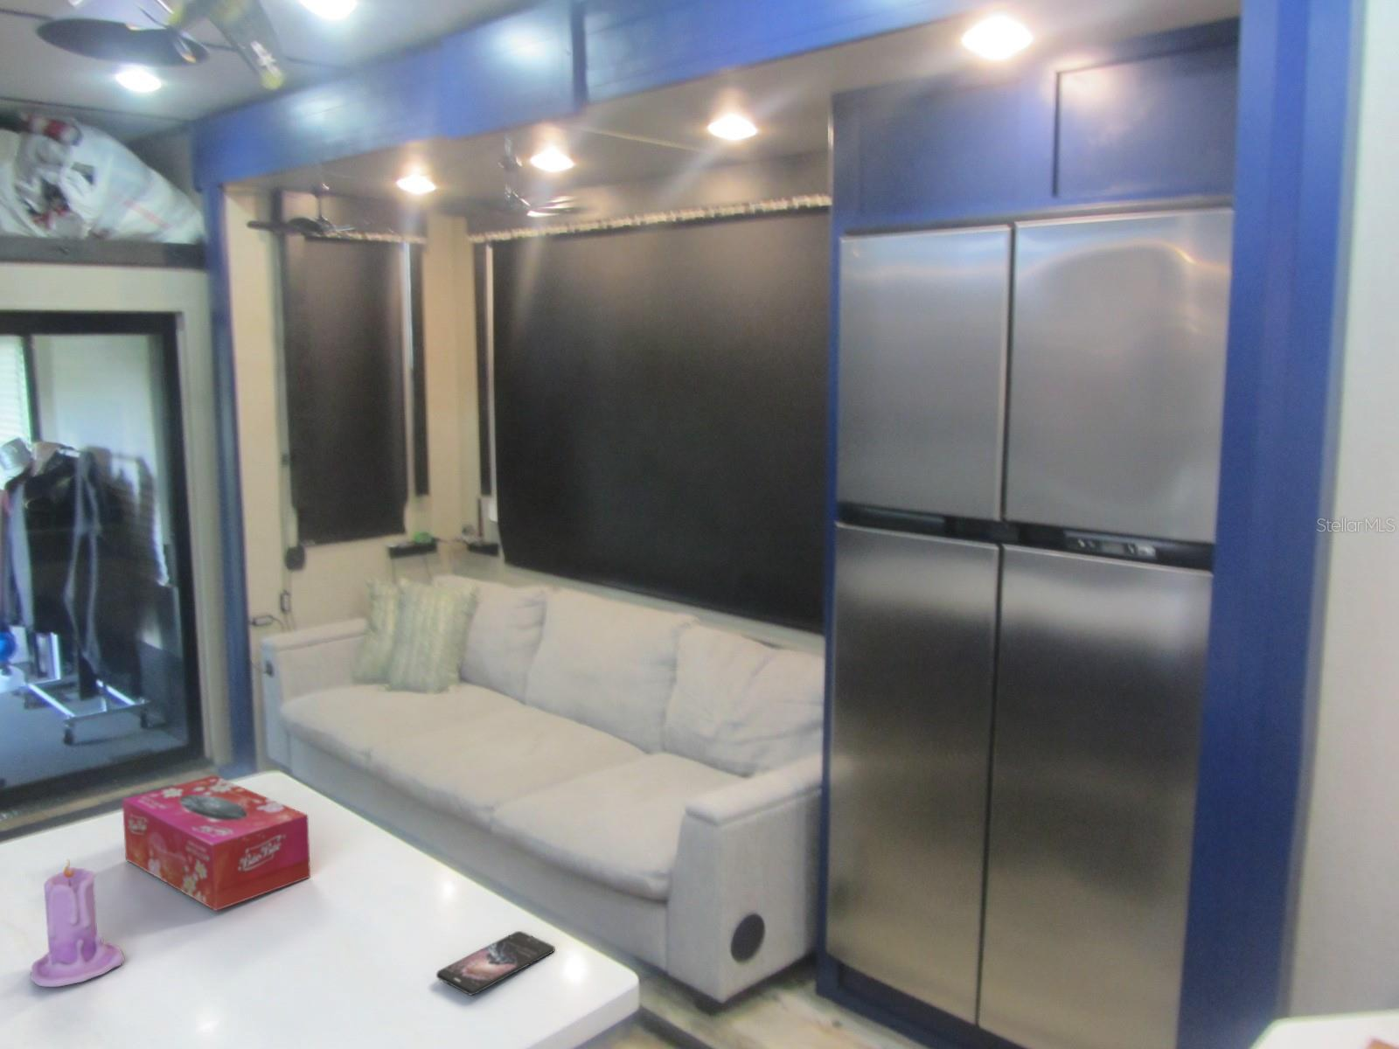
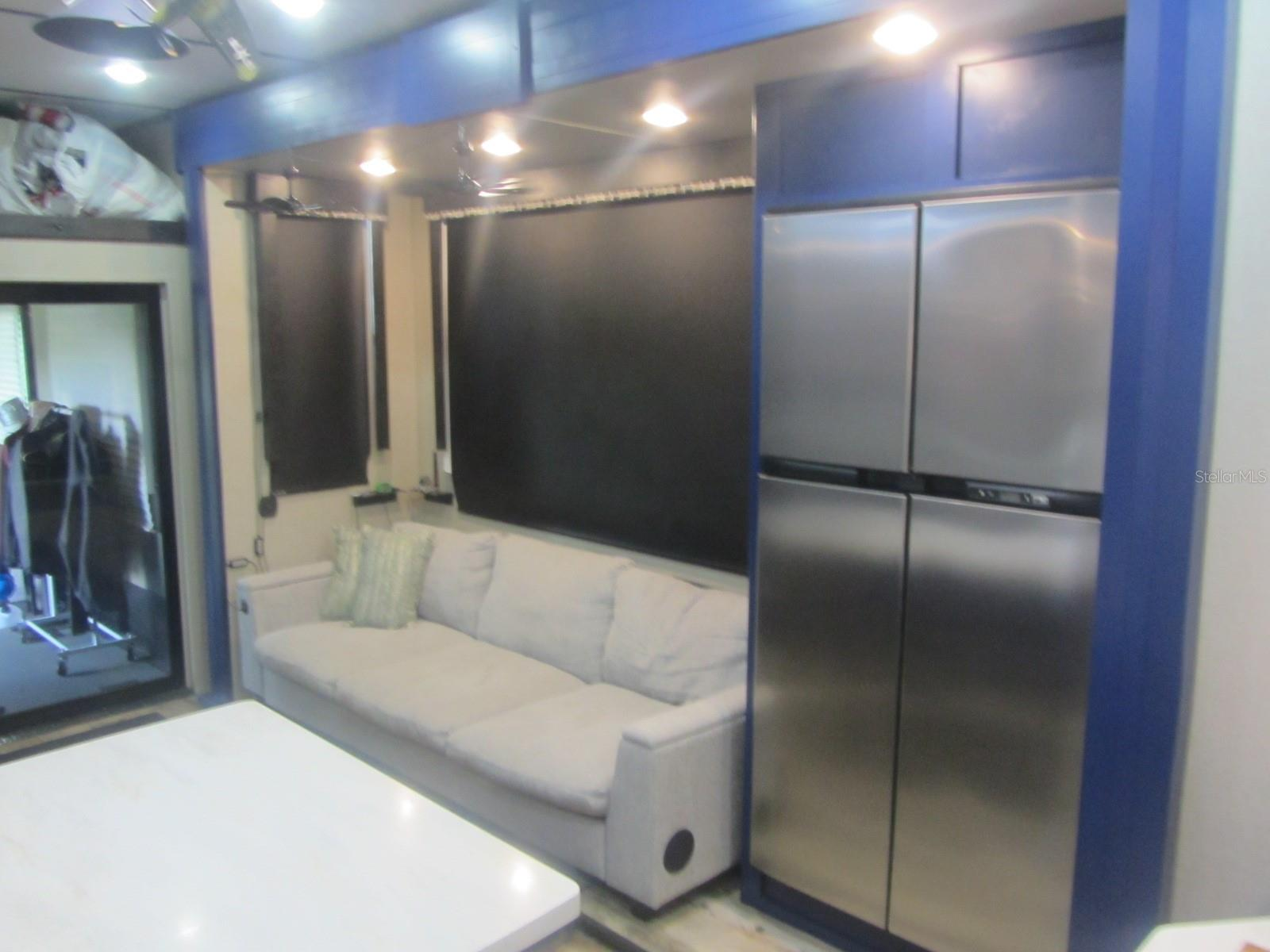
- tissue box [121,775,312,911]
- candle [30,858,126,987]
- smartphone [435,930,555,996]
